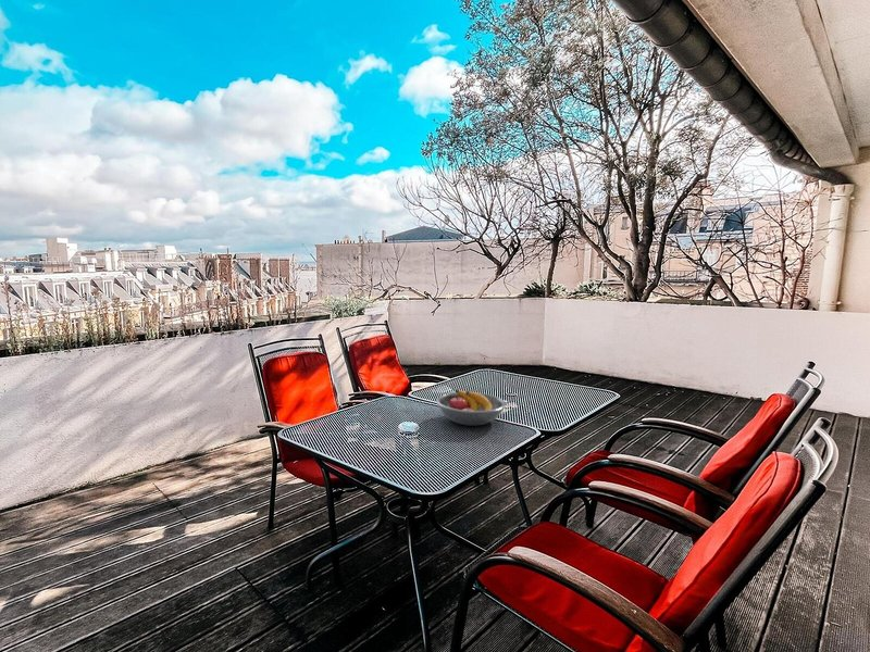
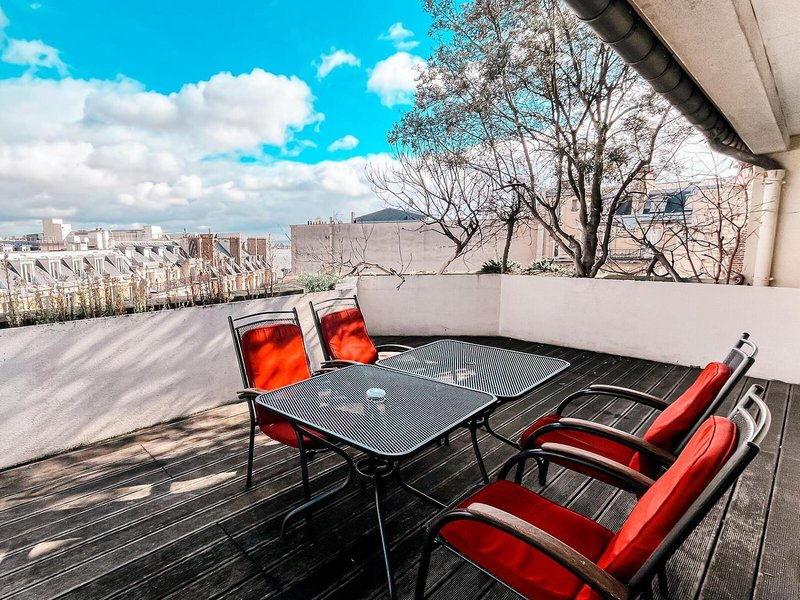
- fruit bowl [435,389,507,427]
